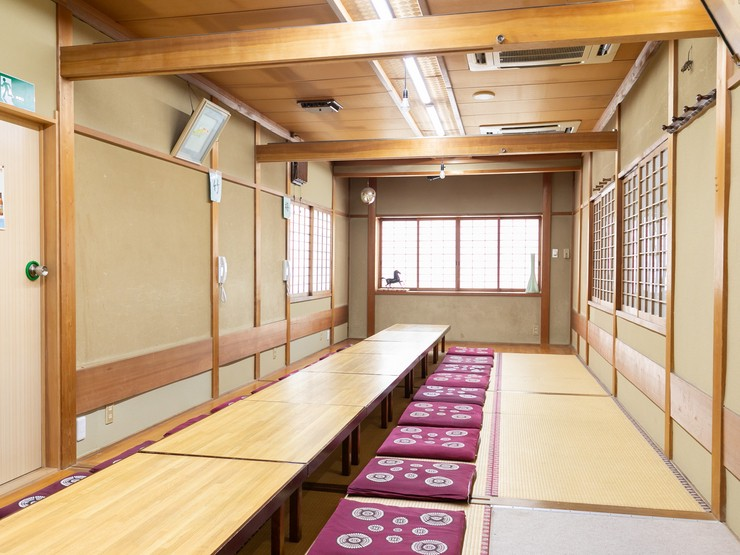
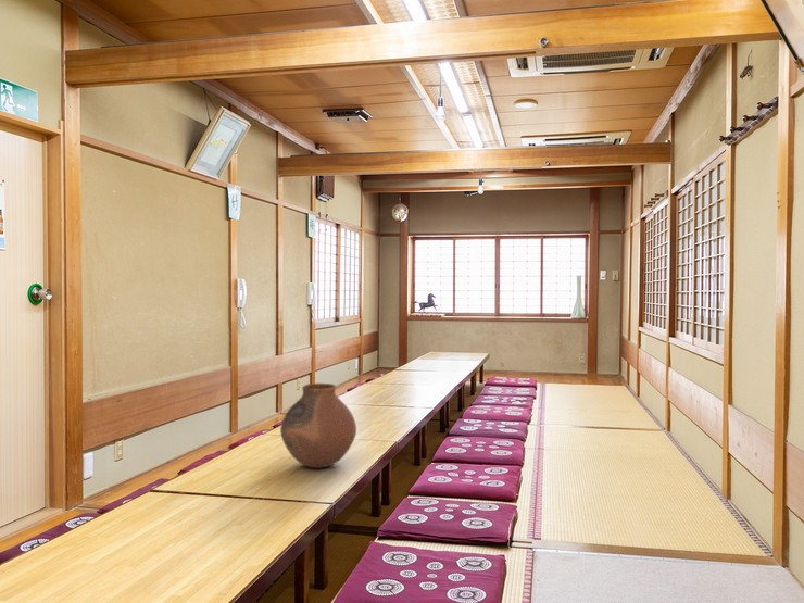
+ vase [279,382,357,469]
